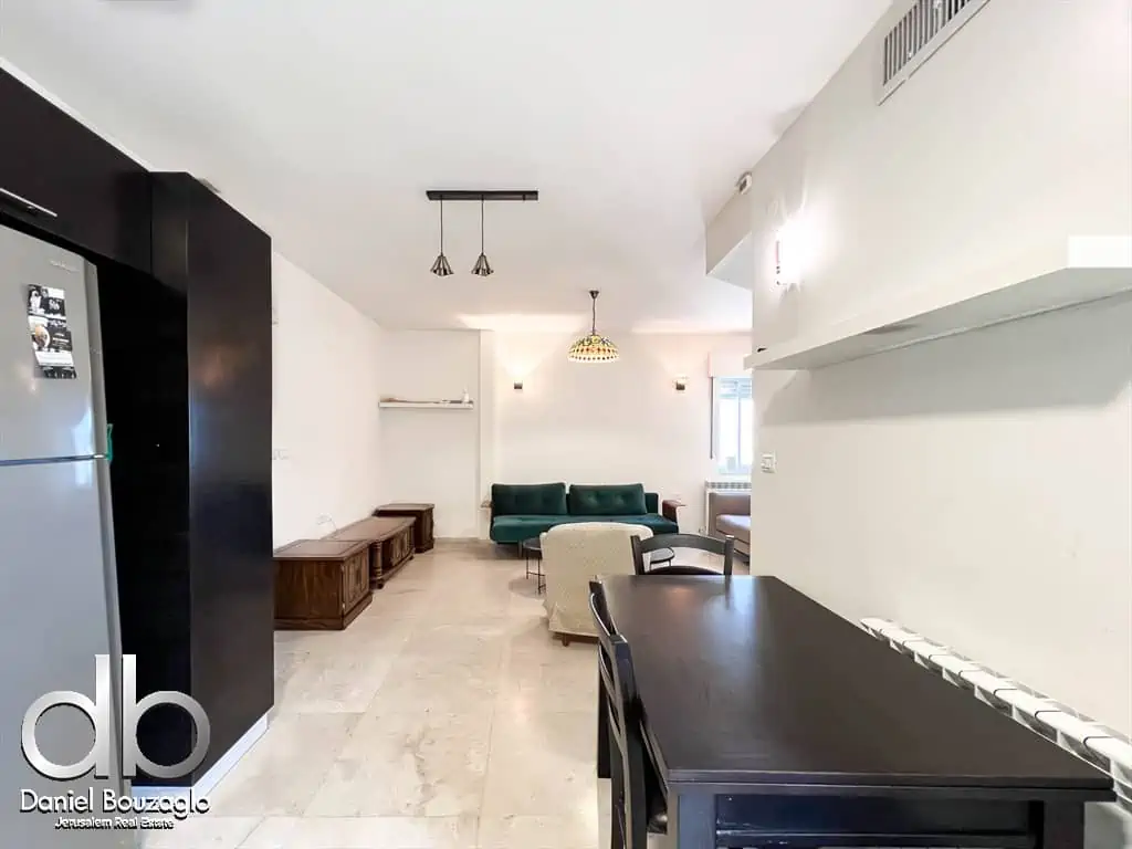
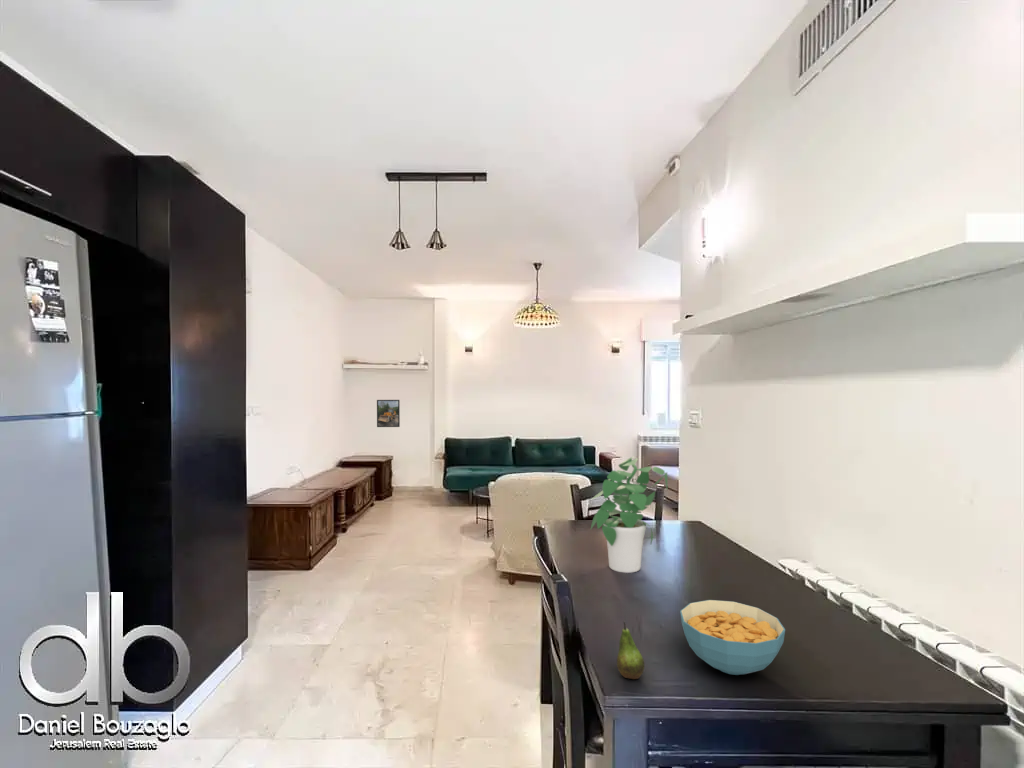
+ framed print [376,399,401,428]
+ fruit [616,620,645,680]
+ cereal bowl [679,599,786,676]
+ potted plant [589,456,669,574]
